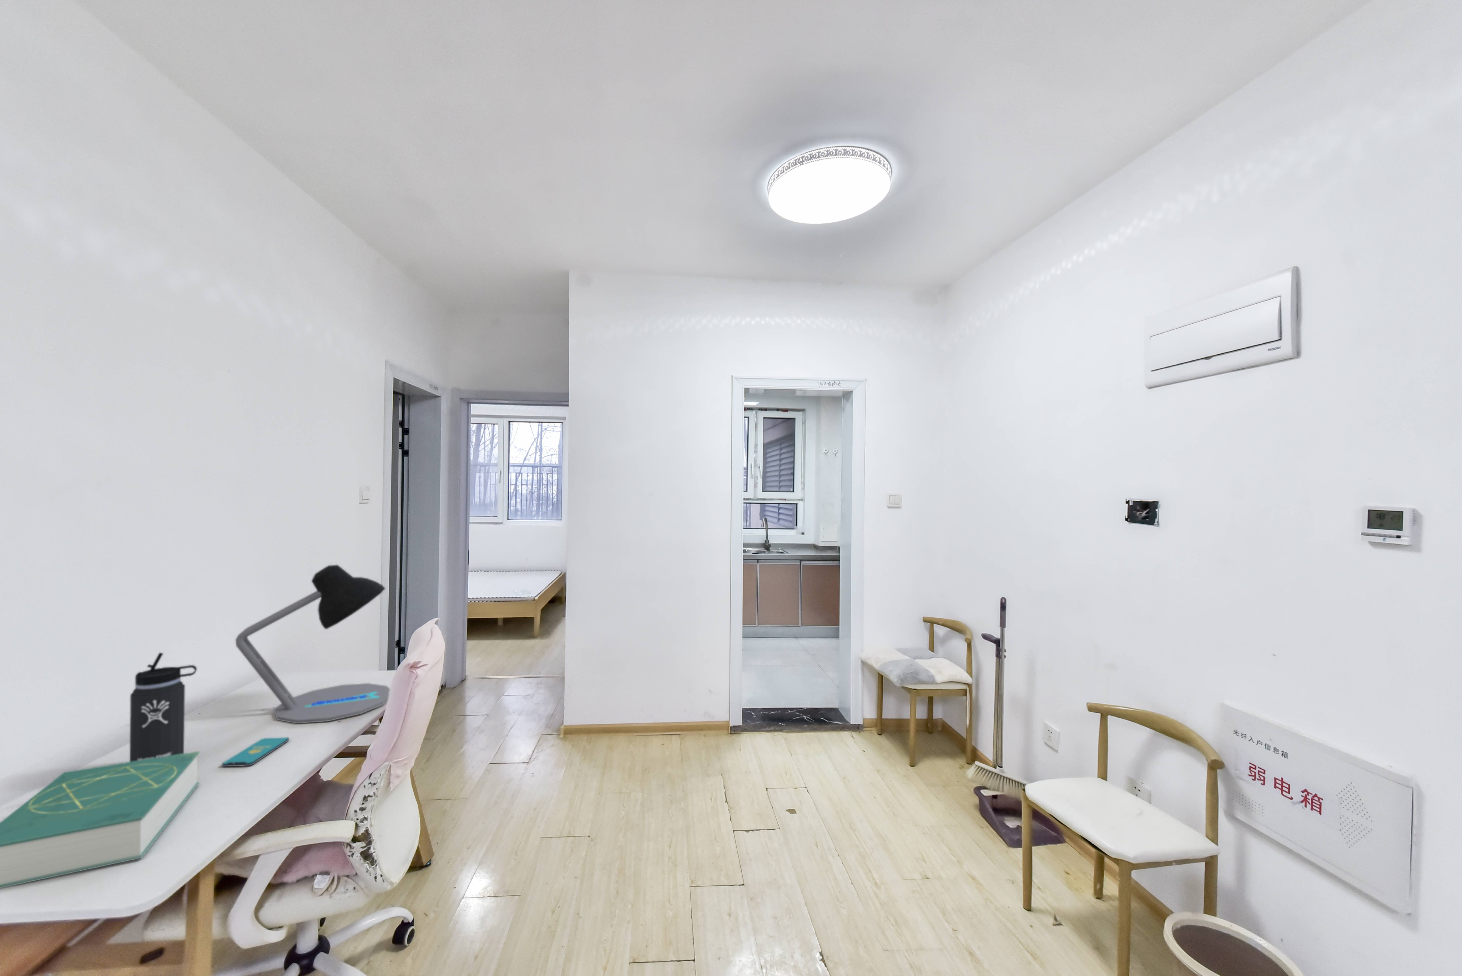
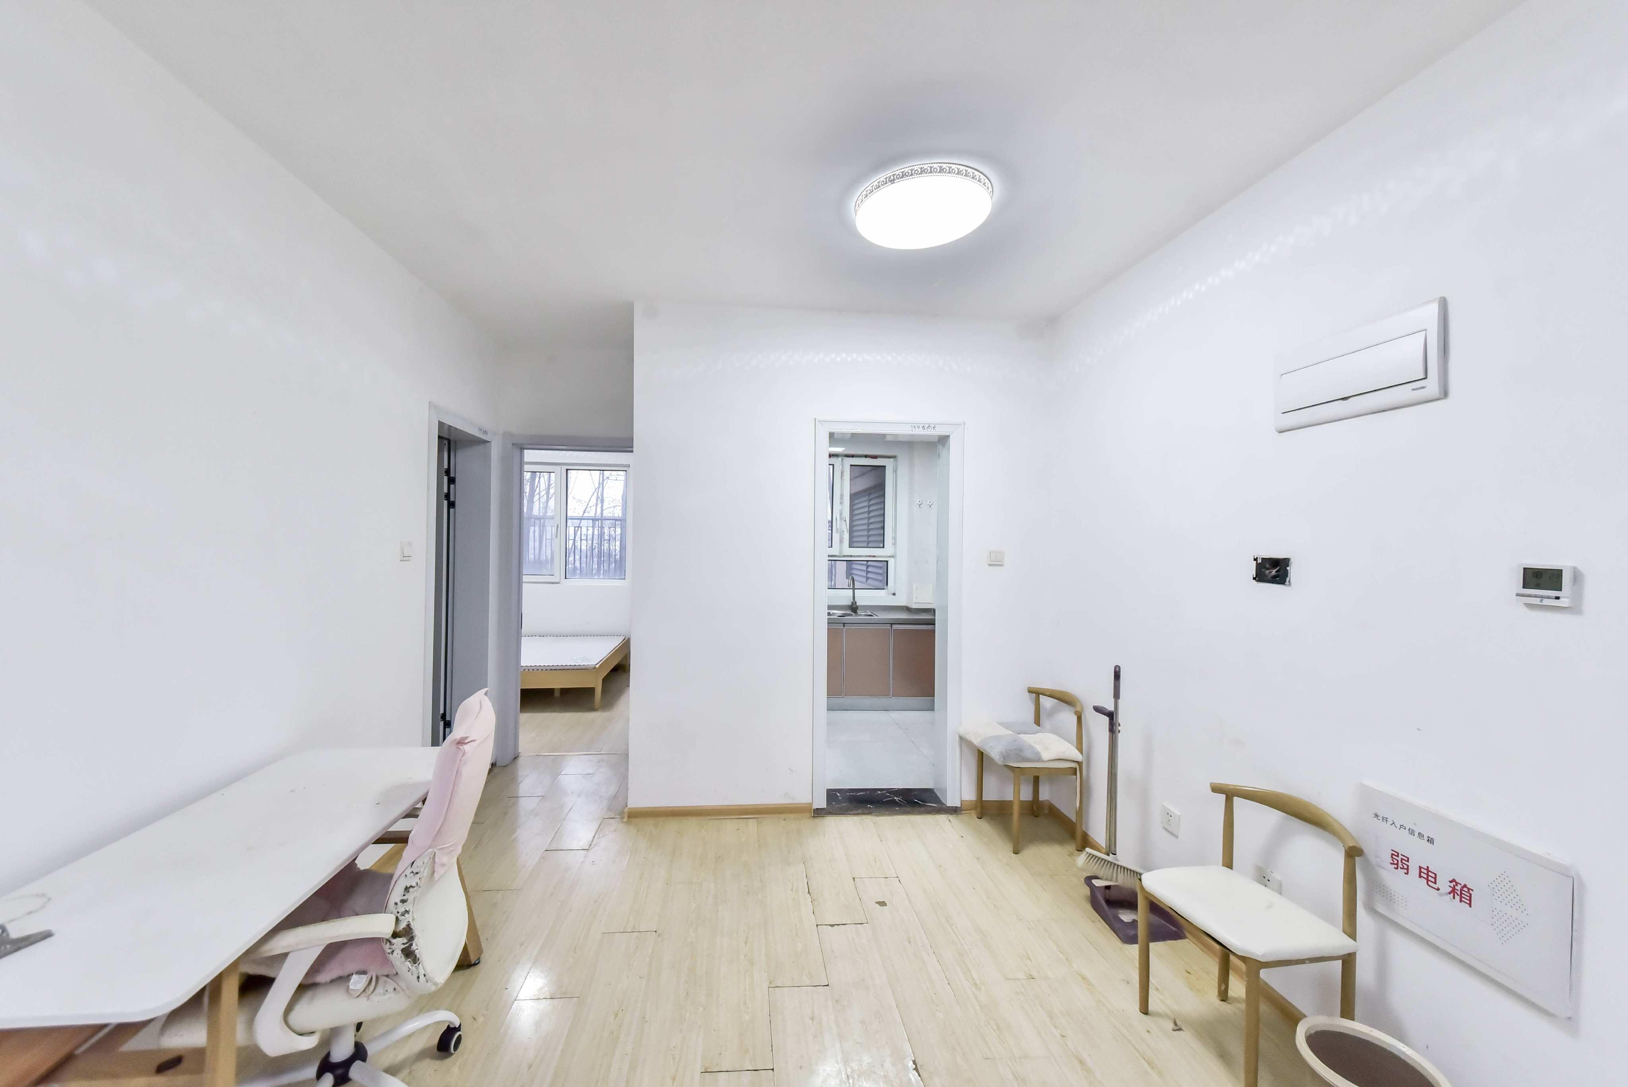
- thermos bottle [130,652,197,761]
- smartphone [221,737,290,767]
- book [0,751,200,889]
- desk lamp [235,564,390,724]
